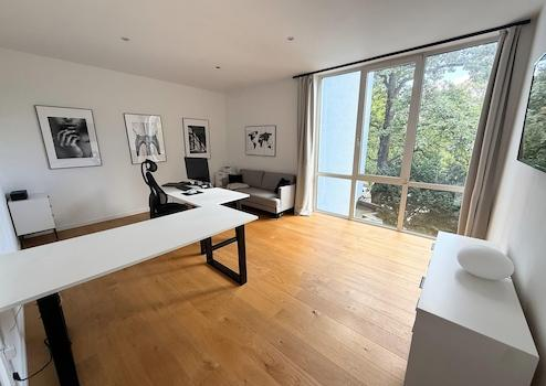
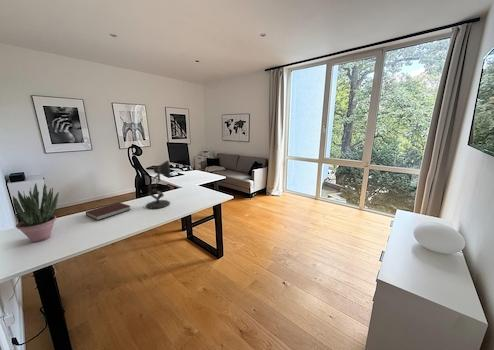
+ desk lamp [145,160,171,209]
+ notebook [85,201,132,221]
+ potted plant [12,182,60,243]
